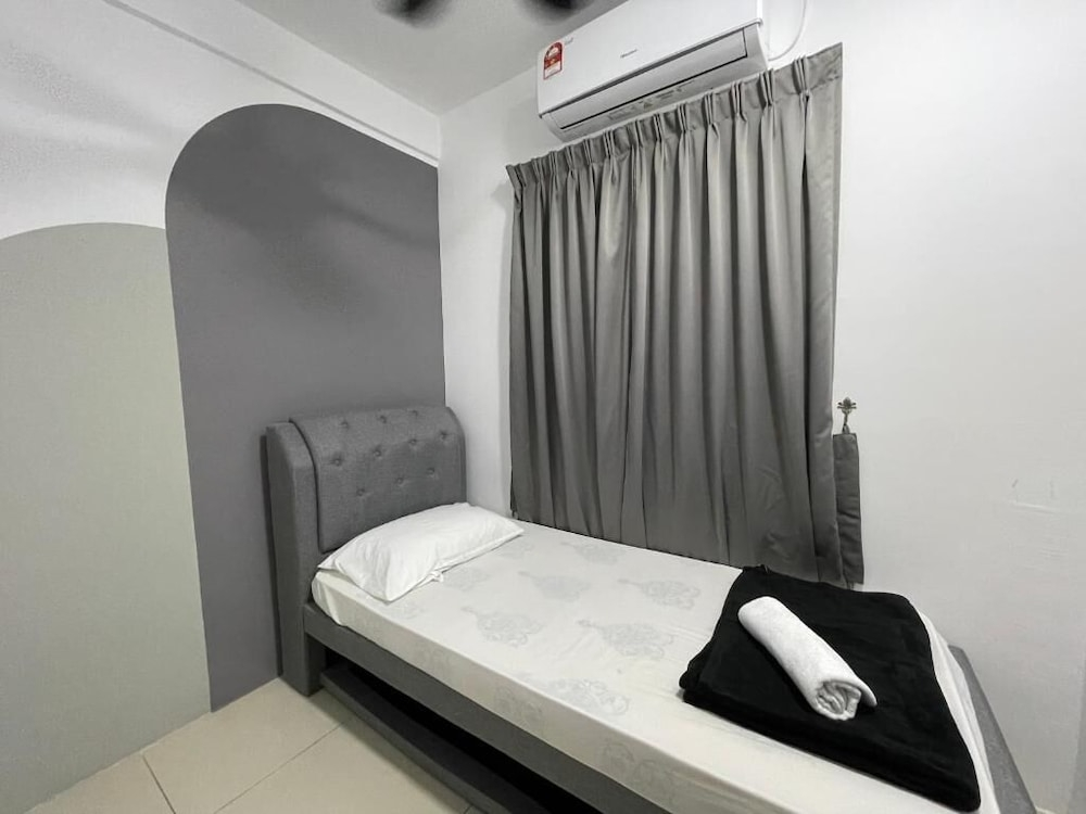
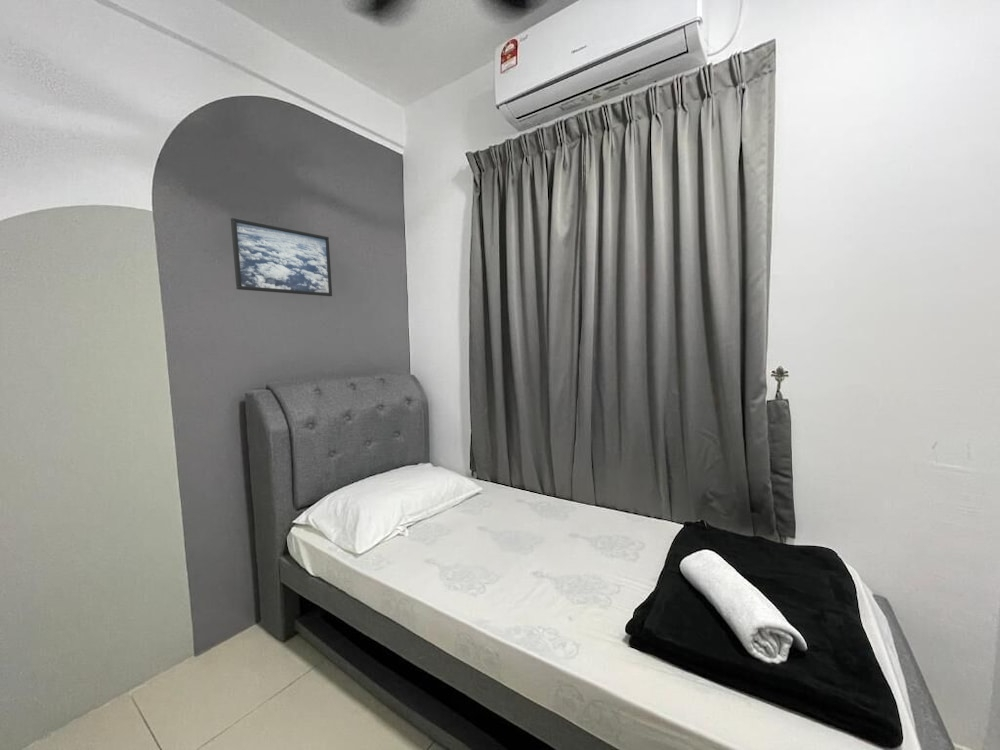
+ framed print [230,217,333,297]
